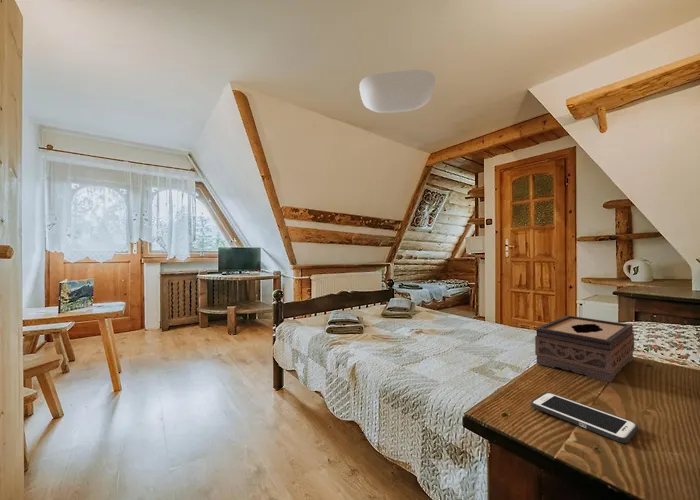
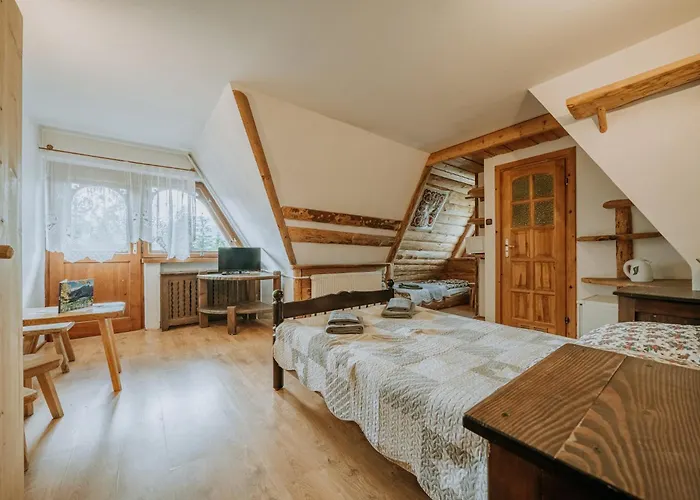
- cell phone [530,391,639,444]
- ceiling lamp [358,69,436,114]
- tissue box [534,315,635,383]
